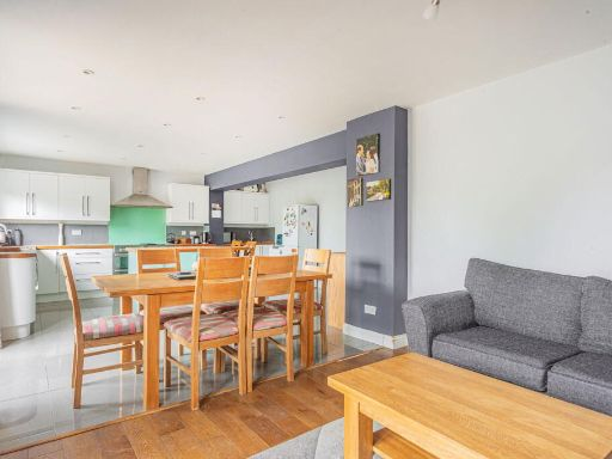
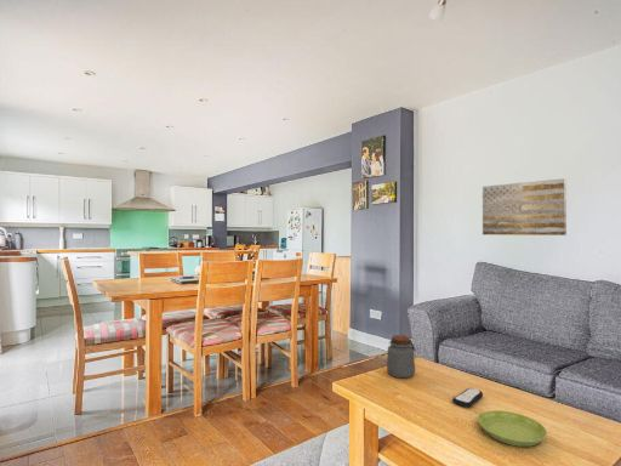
+ jar [386,334,416,379]
+ wall art [482,177,568,237]
+ remote control [451,387,484,409]
+ saucer [477,410,548,448]
